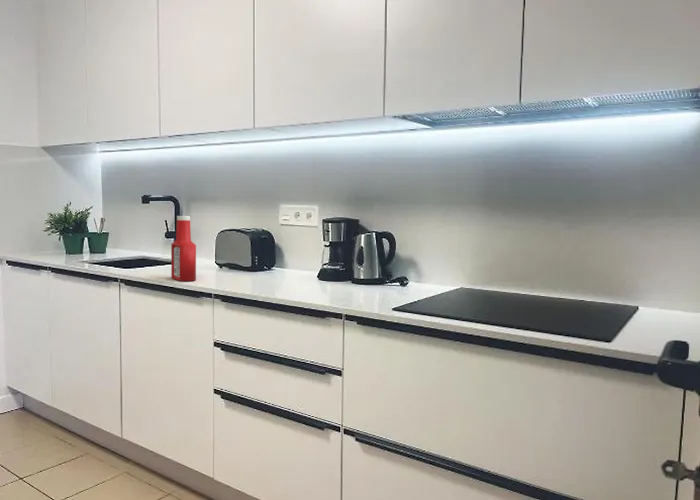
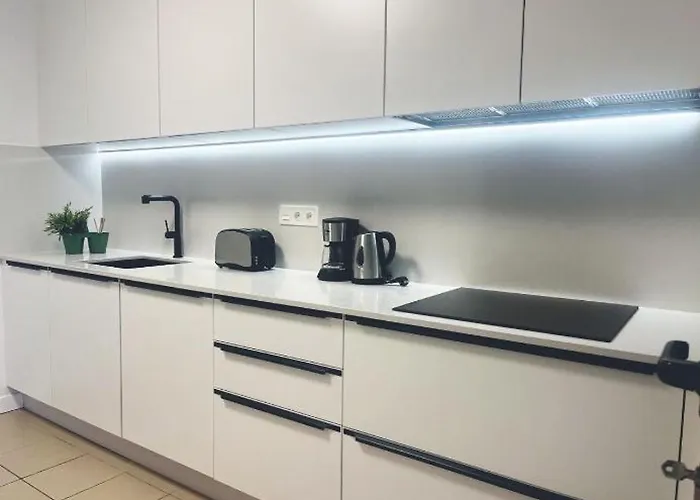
- soap bottle [170,215,197,282]
